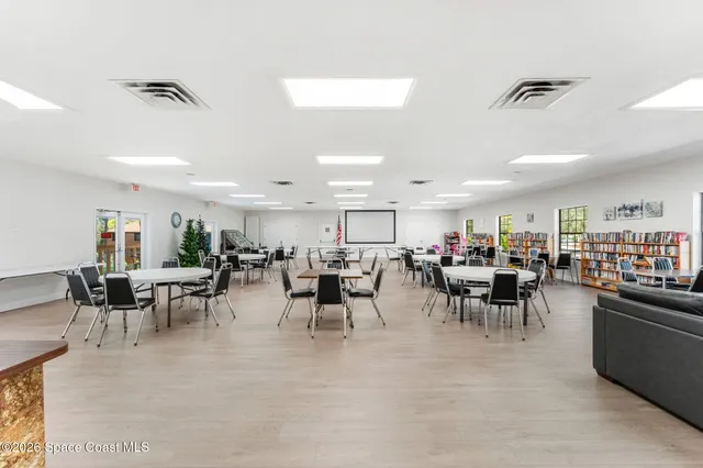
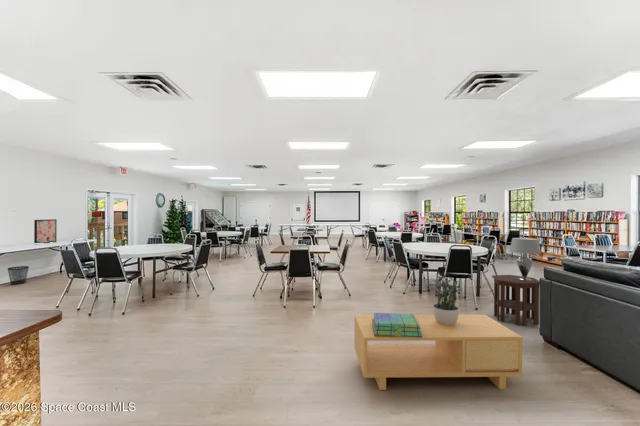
+ wastebasket [7,265,30,285]
+ coffee table [354,314,524,391]
+ potted plant [432,273,463,325]
+ side table [491,274,541,327]
+ table lamp [508,237,542,281]
+ wall art [33,218,58,244]
+ stack of books [372,312,422,338]
